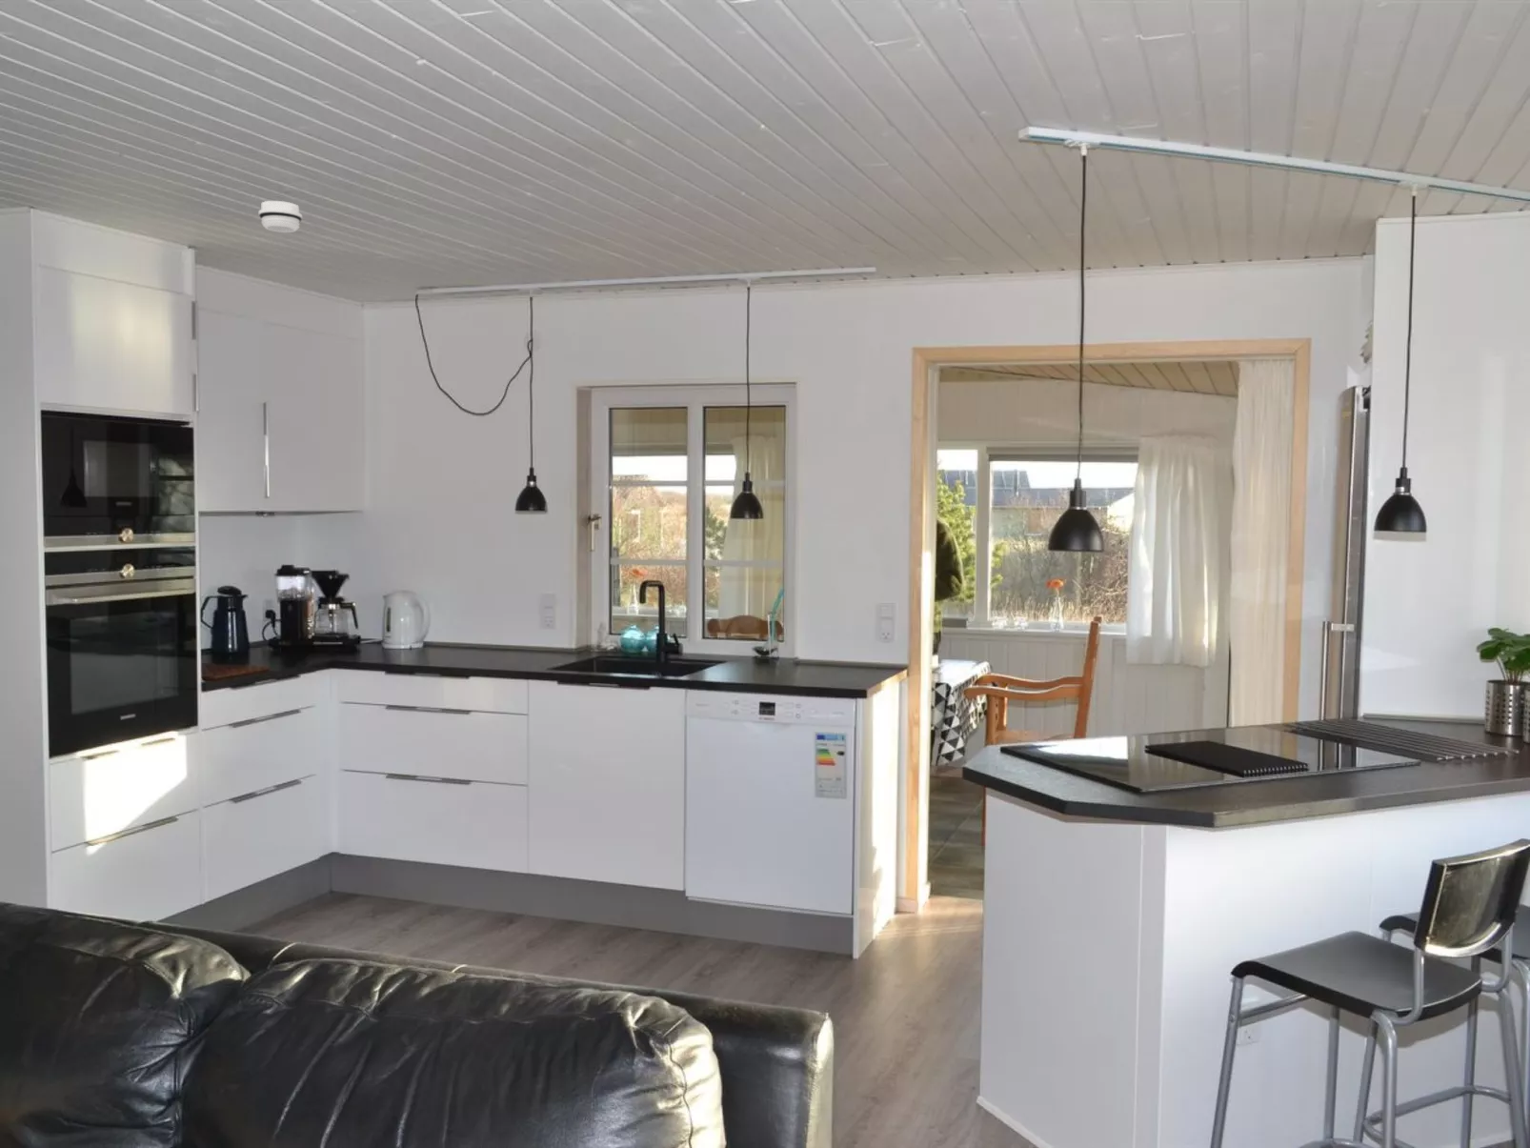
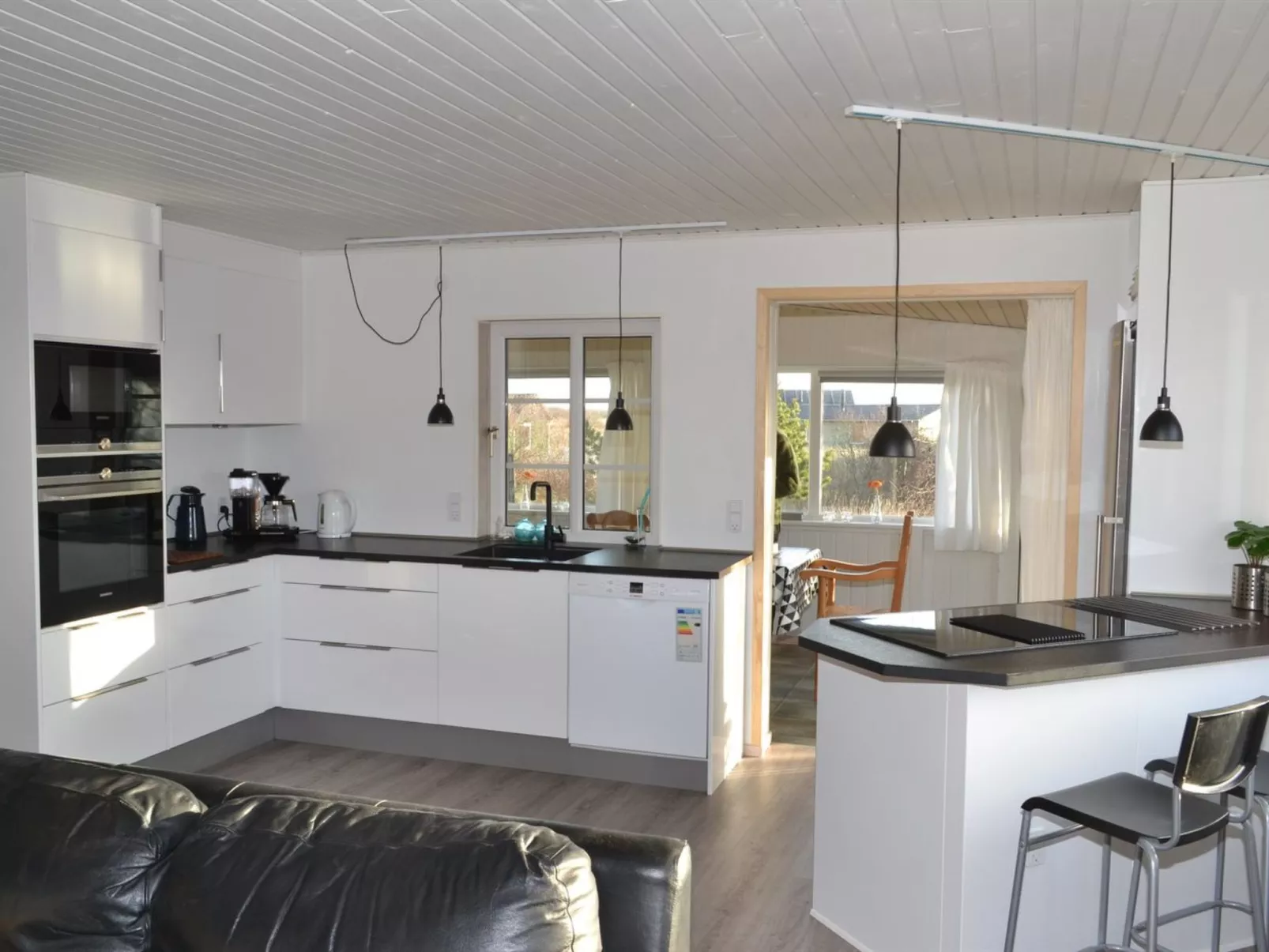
- smoke detector [258,200,303,234]
